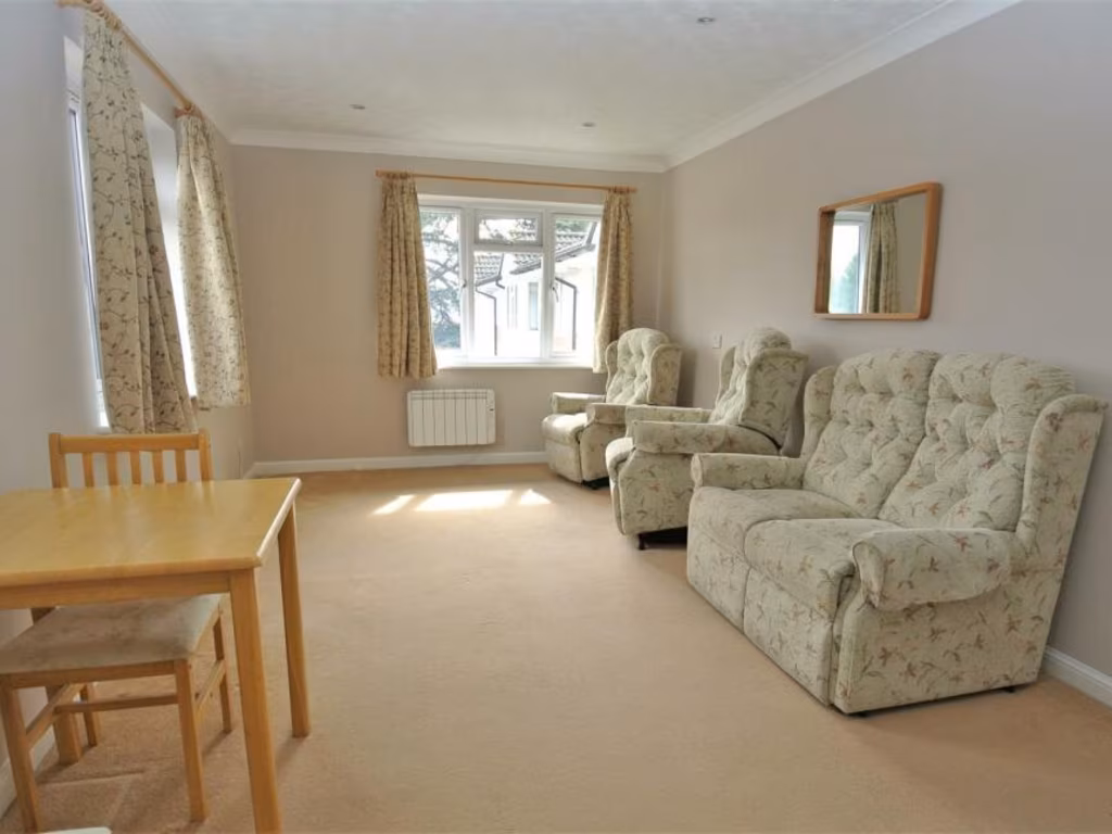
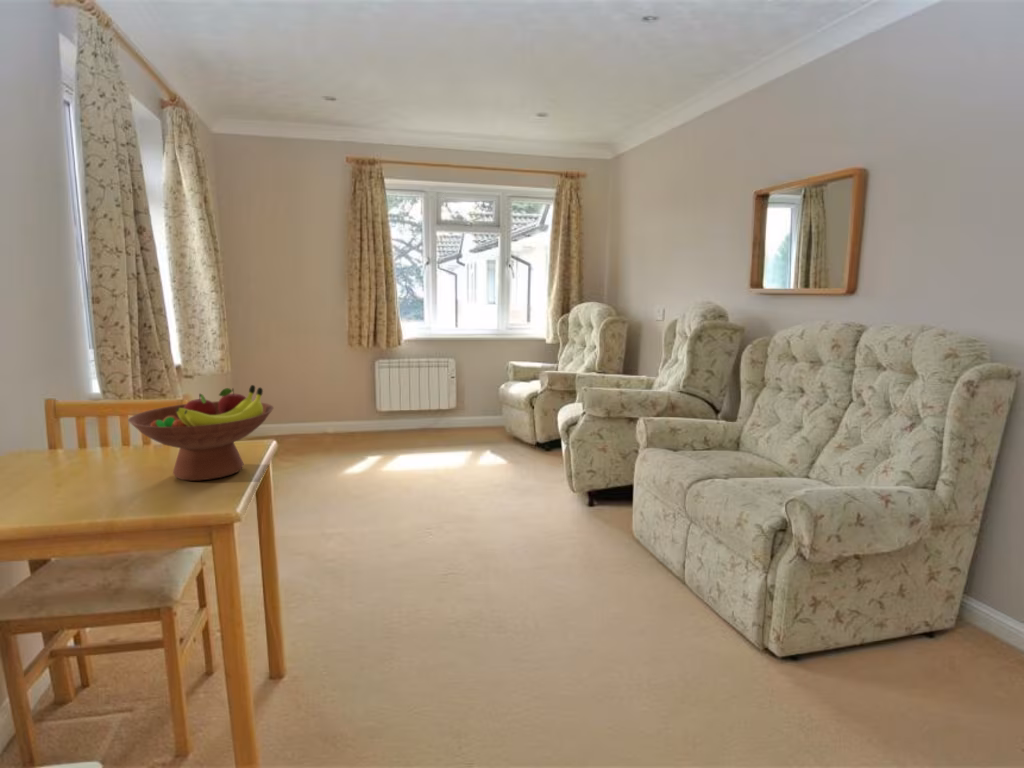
+ fruit bowl [127,384,274,482]
